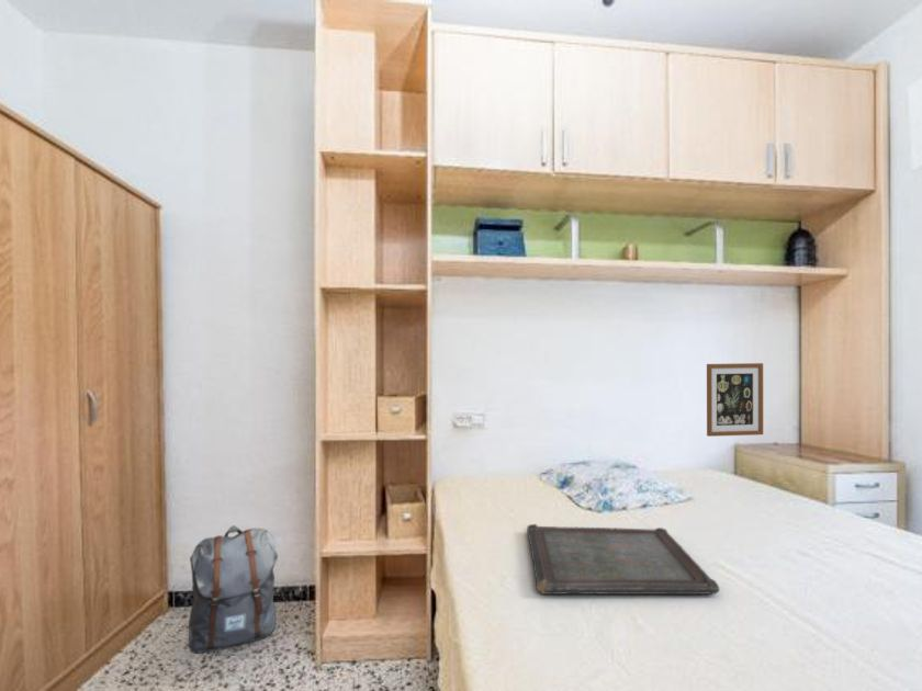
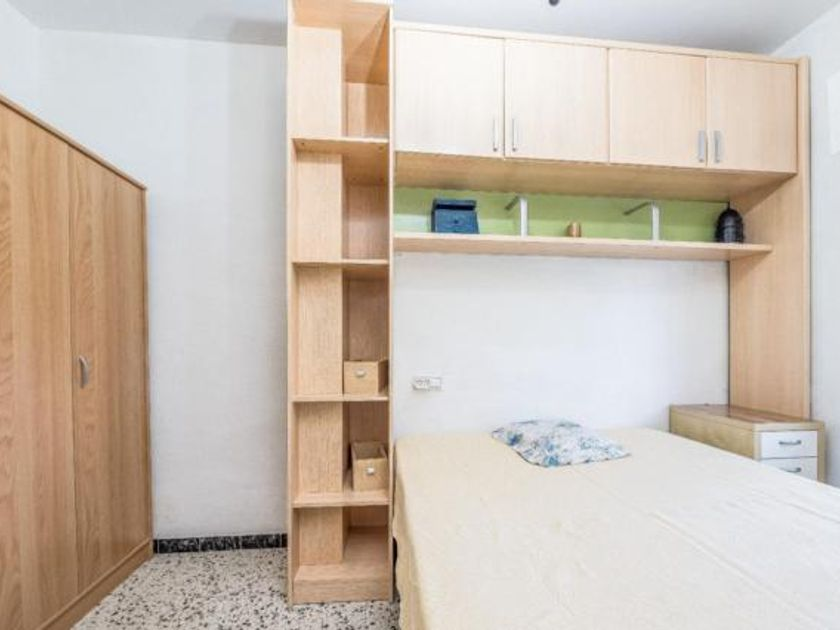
- wall art [706,362,764,438]
- serving tray [526,523,721,596]
- backpack [188,524,279,655]
